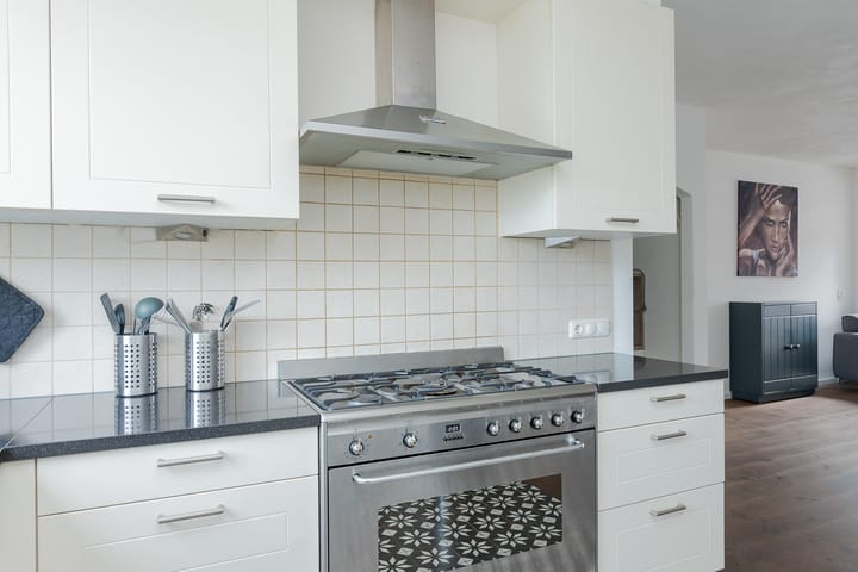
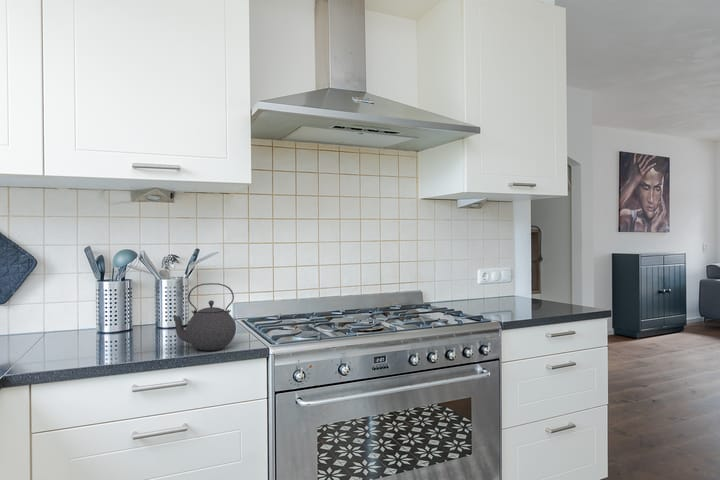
+ kettle [172,282,237,352]
